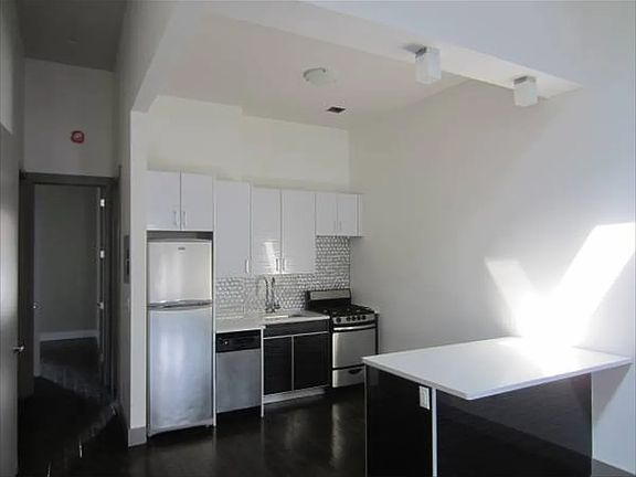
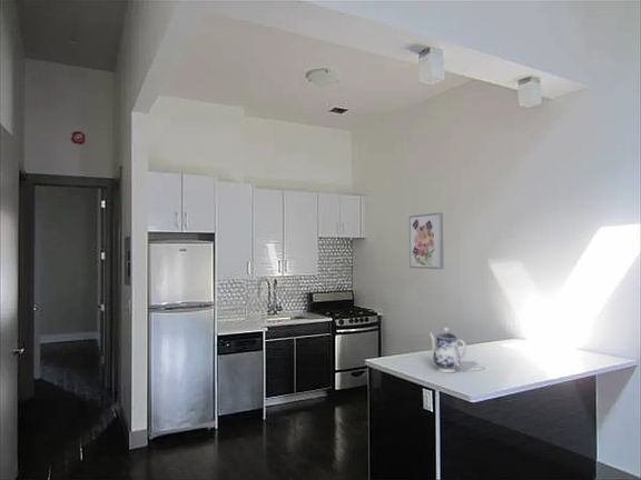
+ teapot [427,327,467,373]
+ wall art [408,211,444,270]
